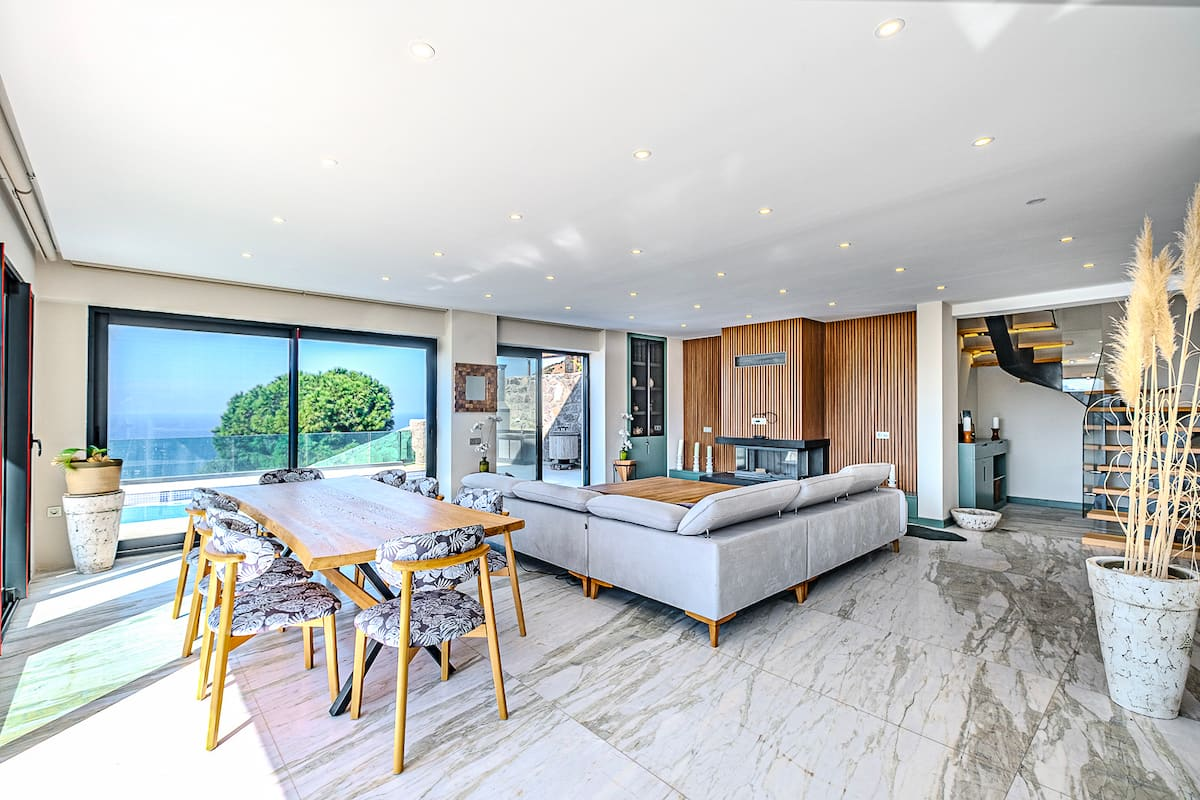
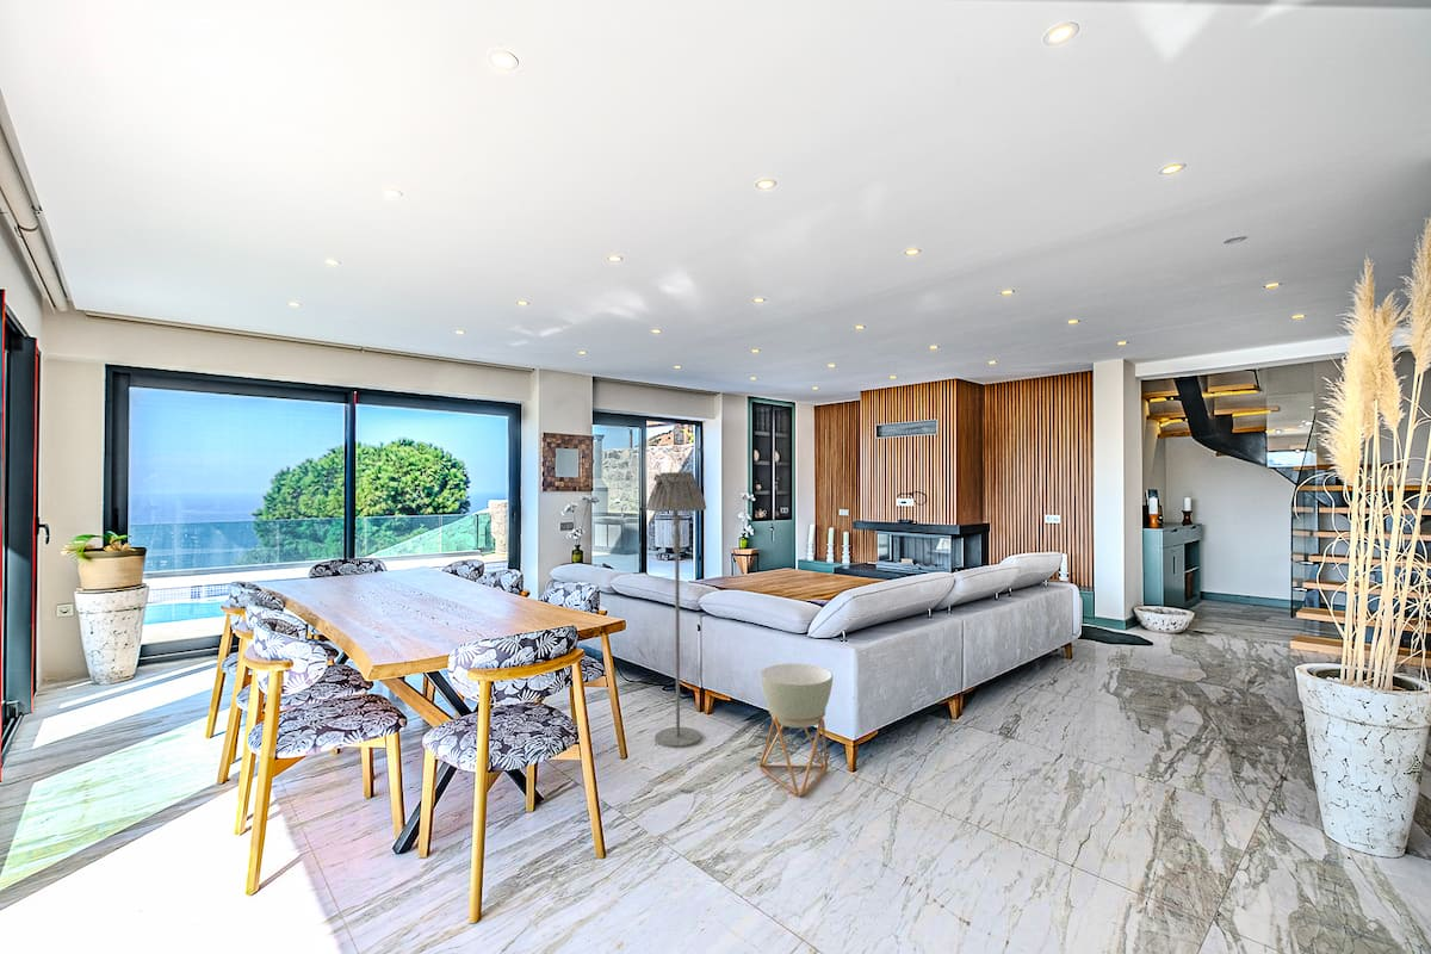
+ planter [758,663,834,798]
+ floor lamp [645,471,707,749]
